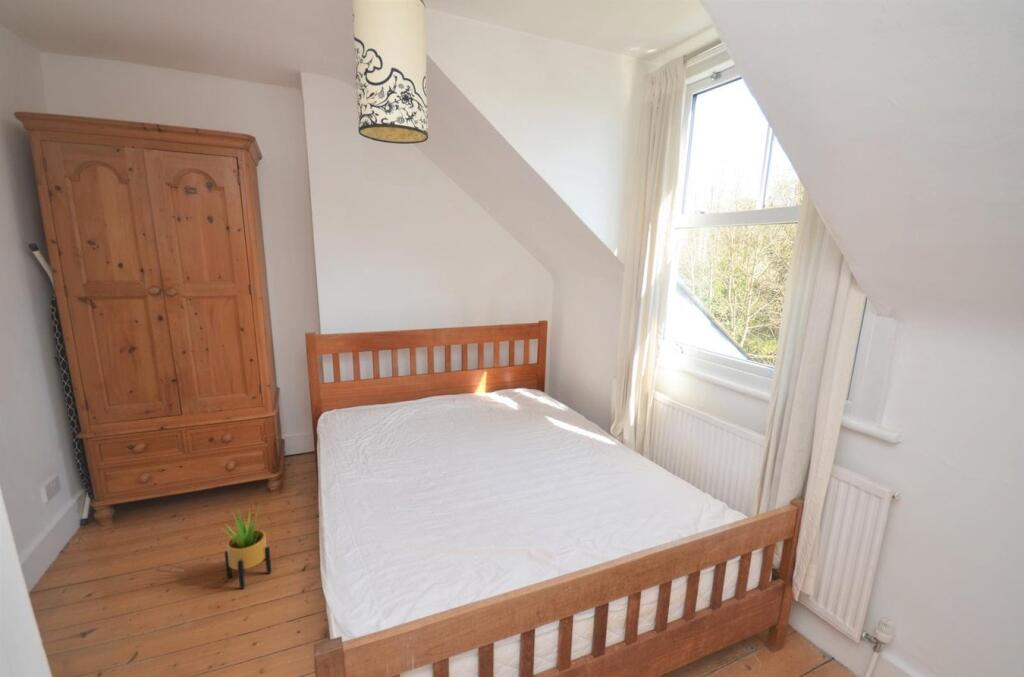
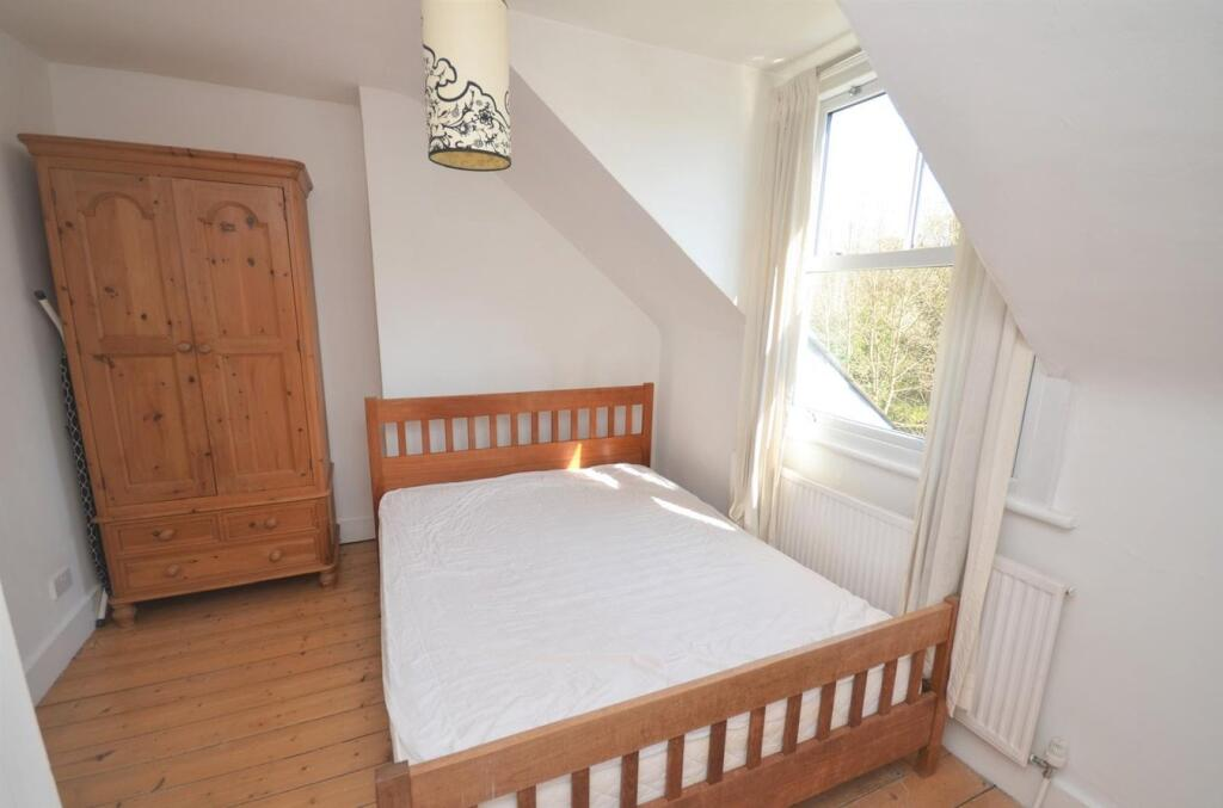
- potted plant [223,506,272,590]
